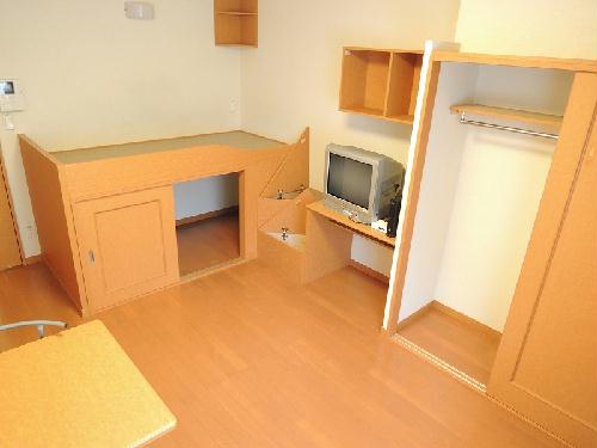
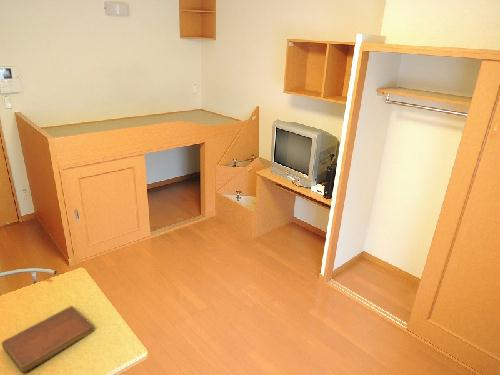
+ notebook [1,305,96,374]
